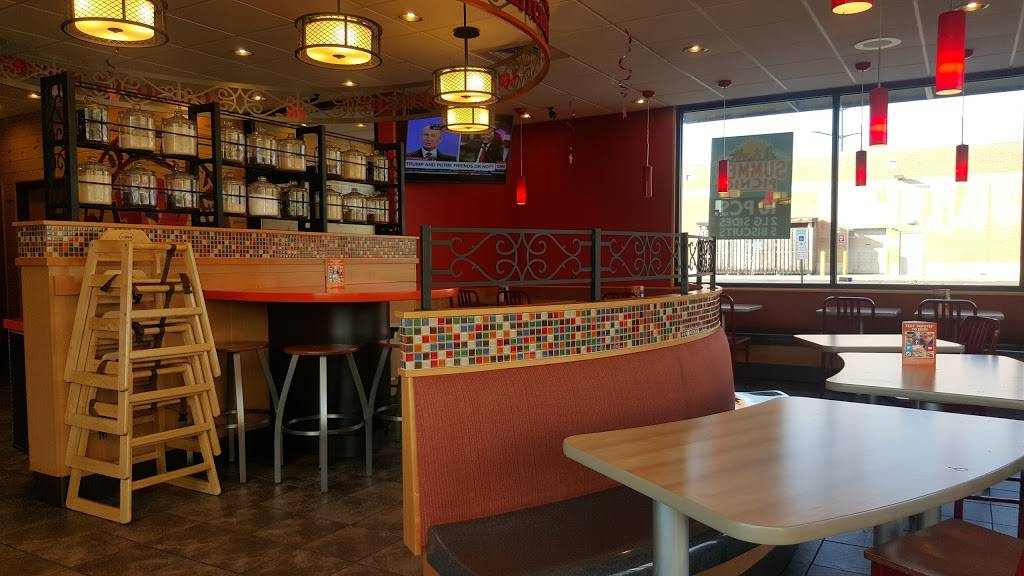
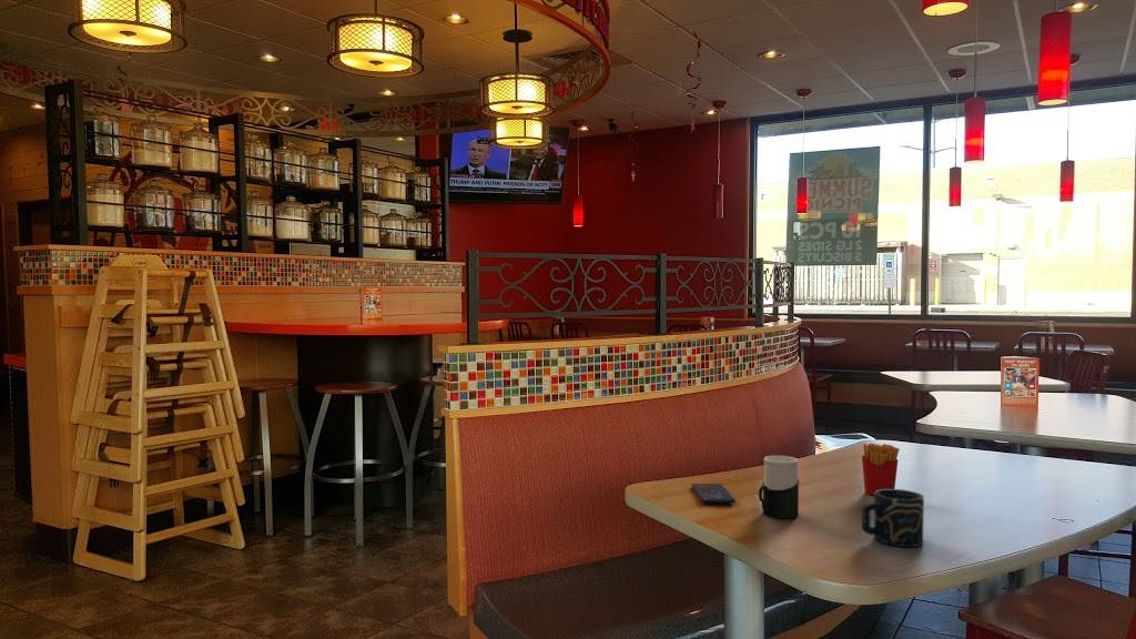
+ french fries [861,443,901,496]
+ smartphone [691,483,737,504]
+ cup [758,455,800,519]
+ cup [861,488,925,548]
